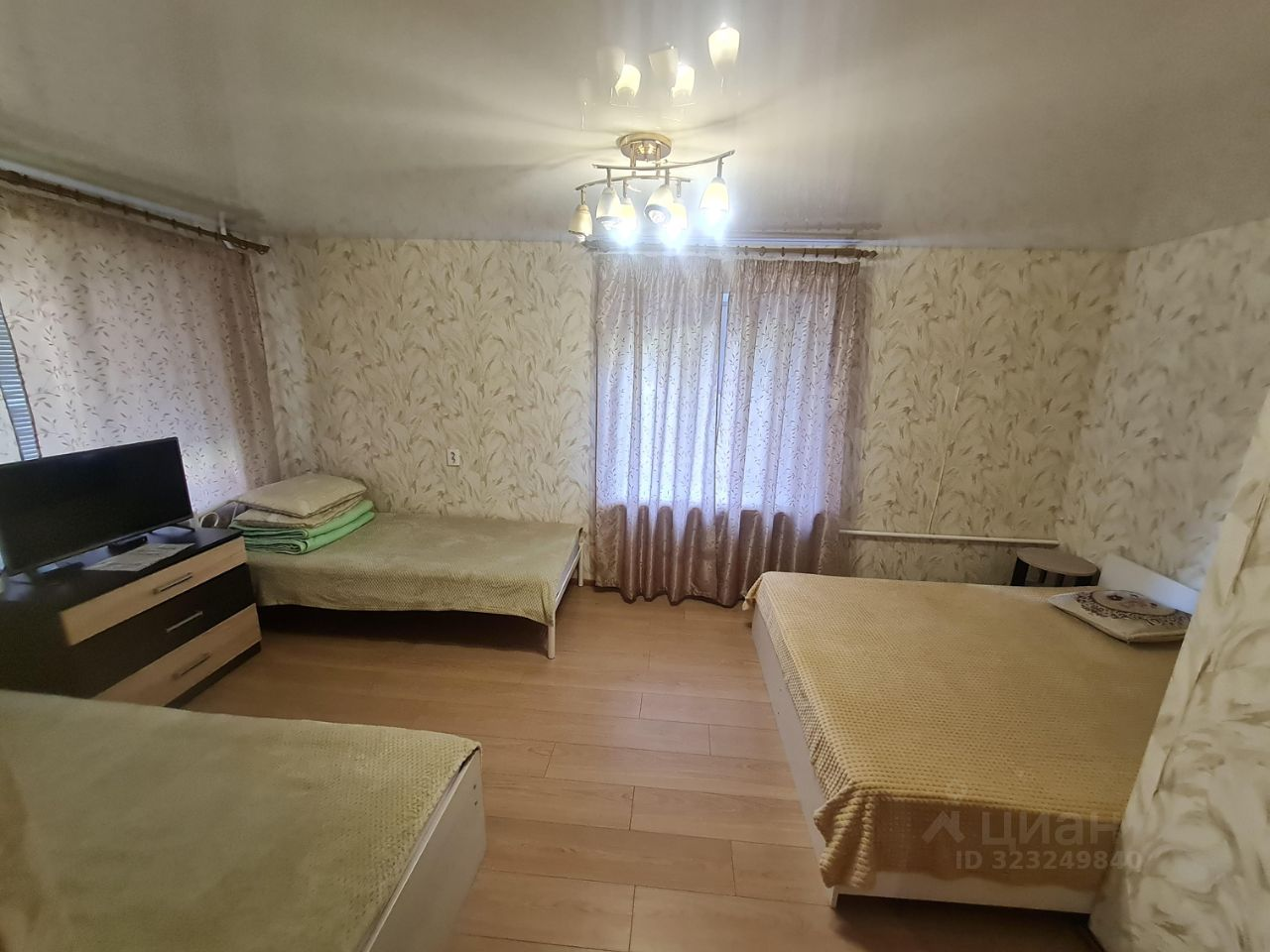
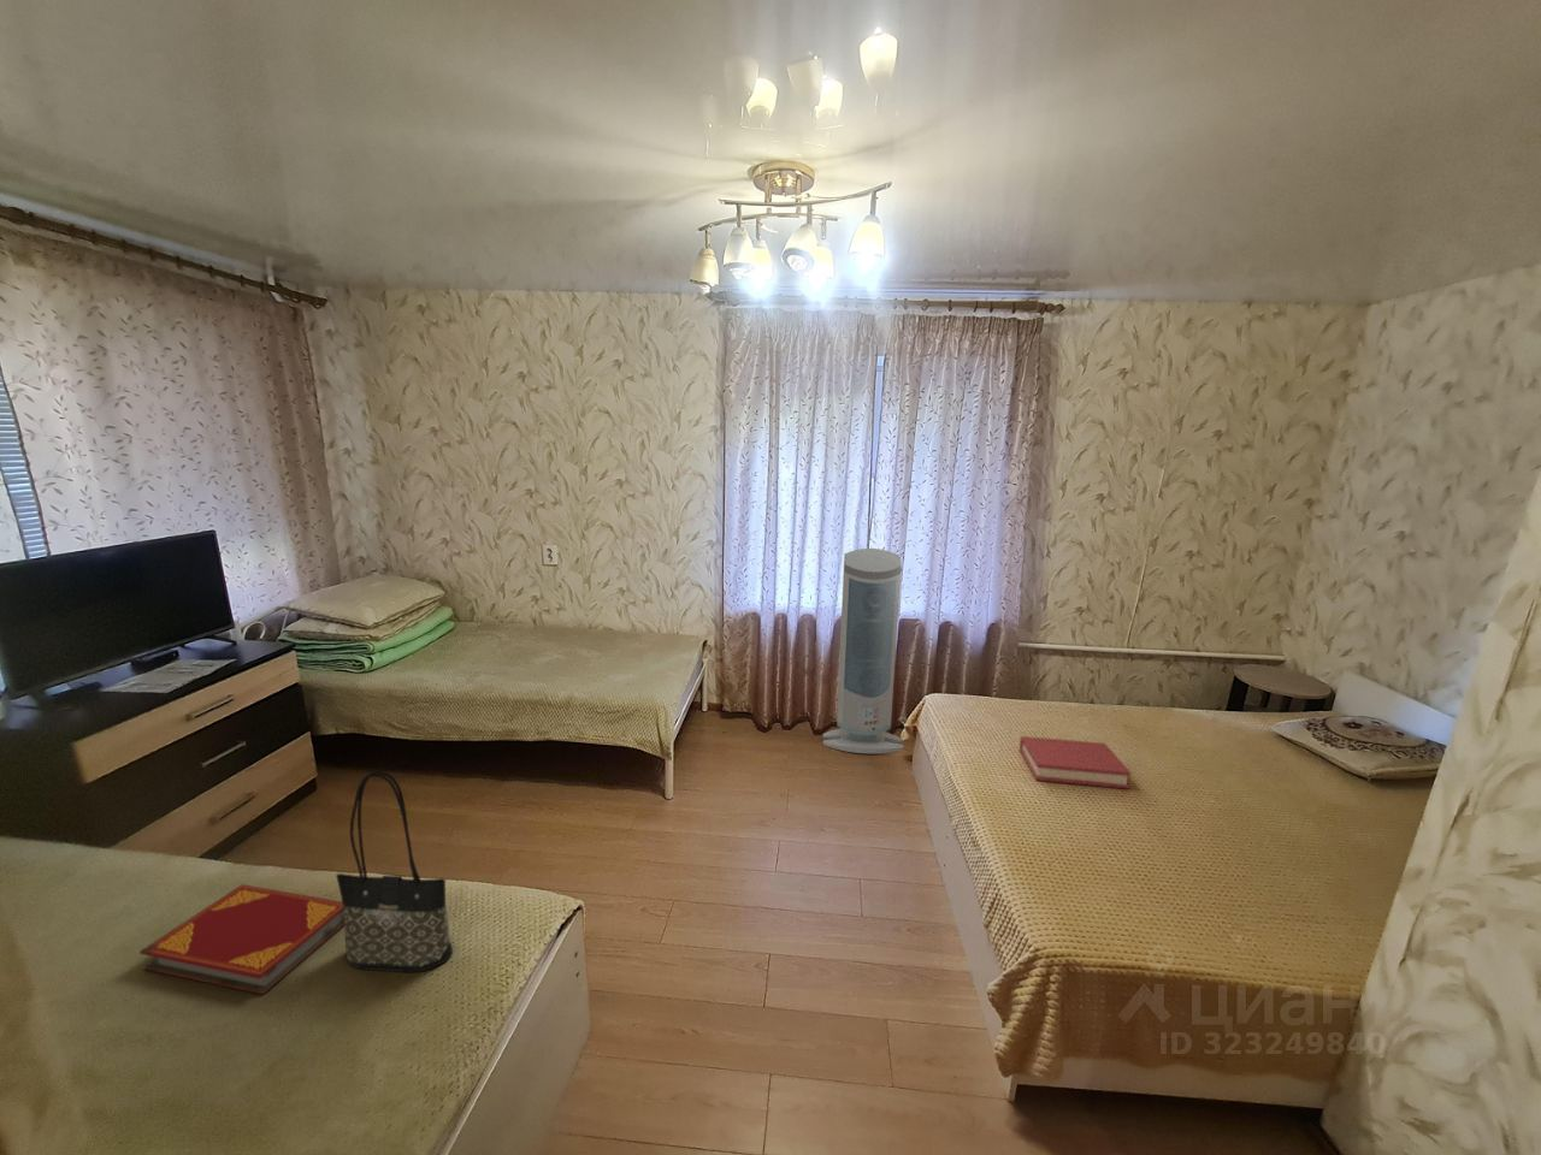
+ air purifier [823,547,904,755]
+ hardback book [138,883,345,995]
+ tote bag [335,770,454,973]
+ hardback book [1018,735,1132,791]
